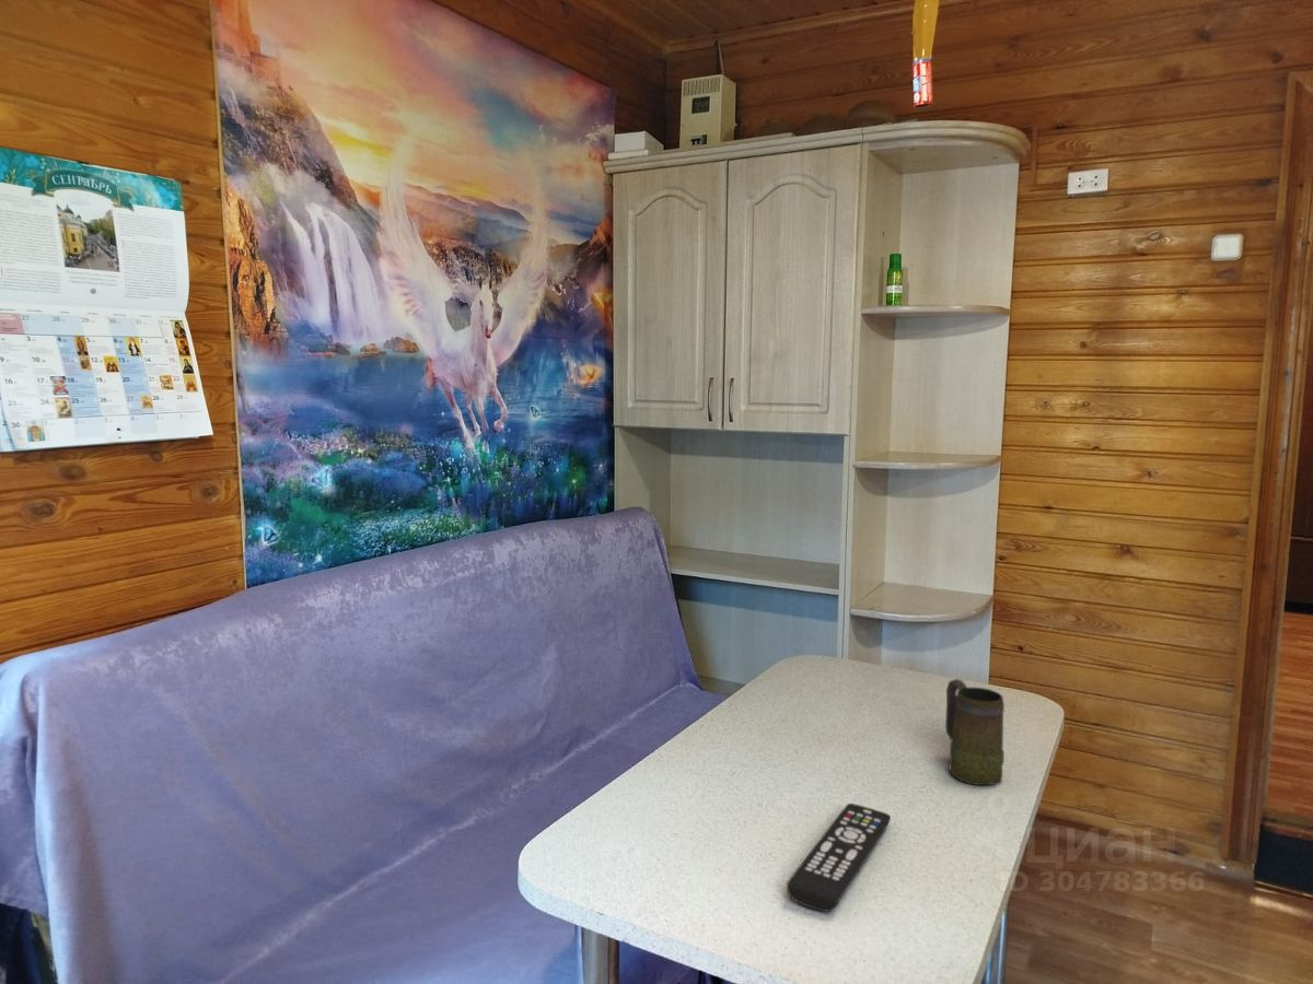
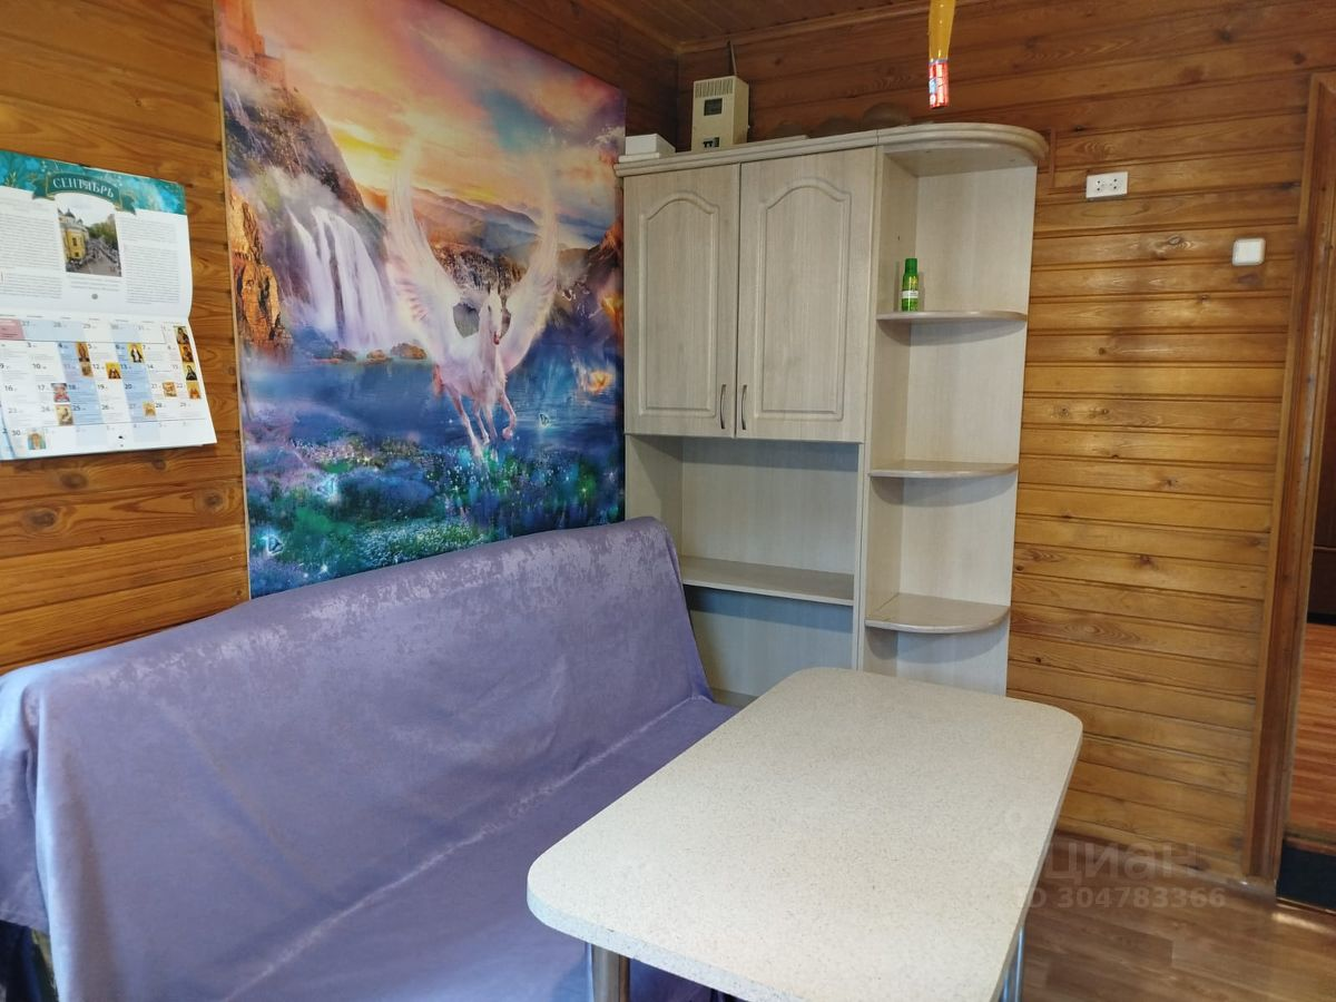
- mug [944,678,1006,786]
- remote control [786,803,892,912]
